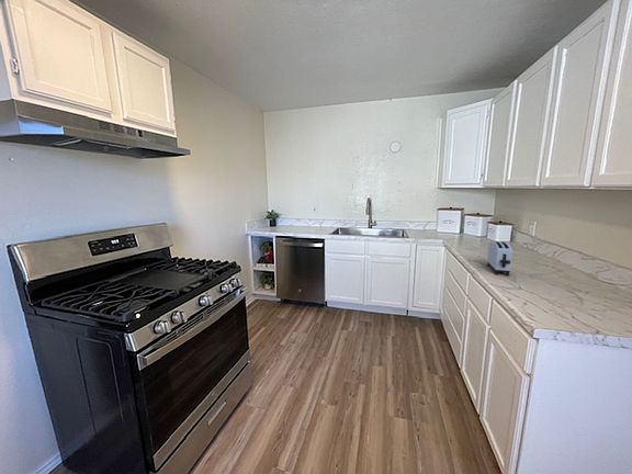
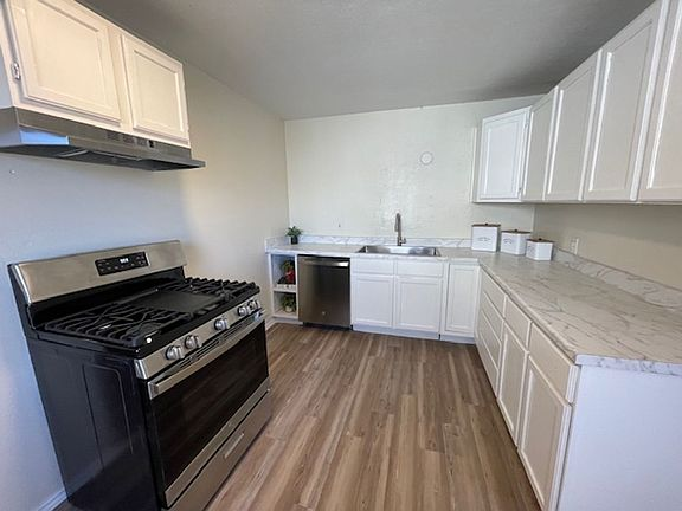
- toaster [486,240,514,276]
